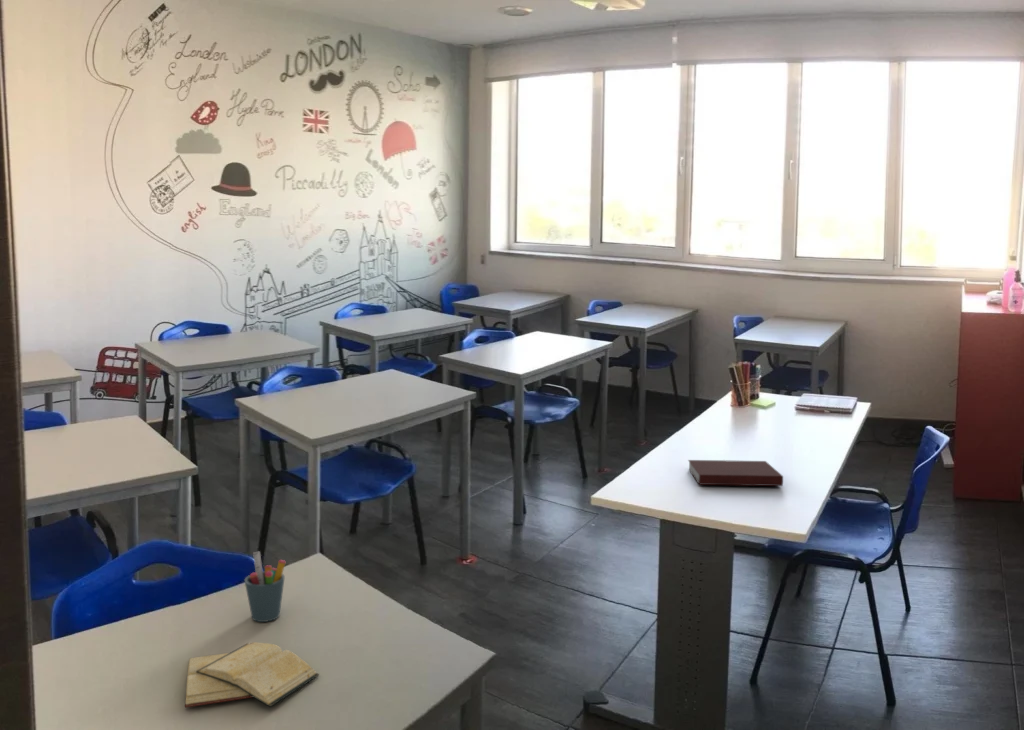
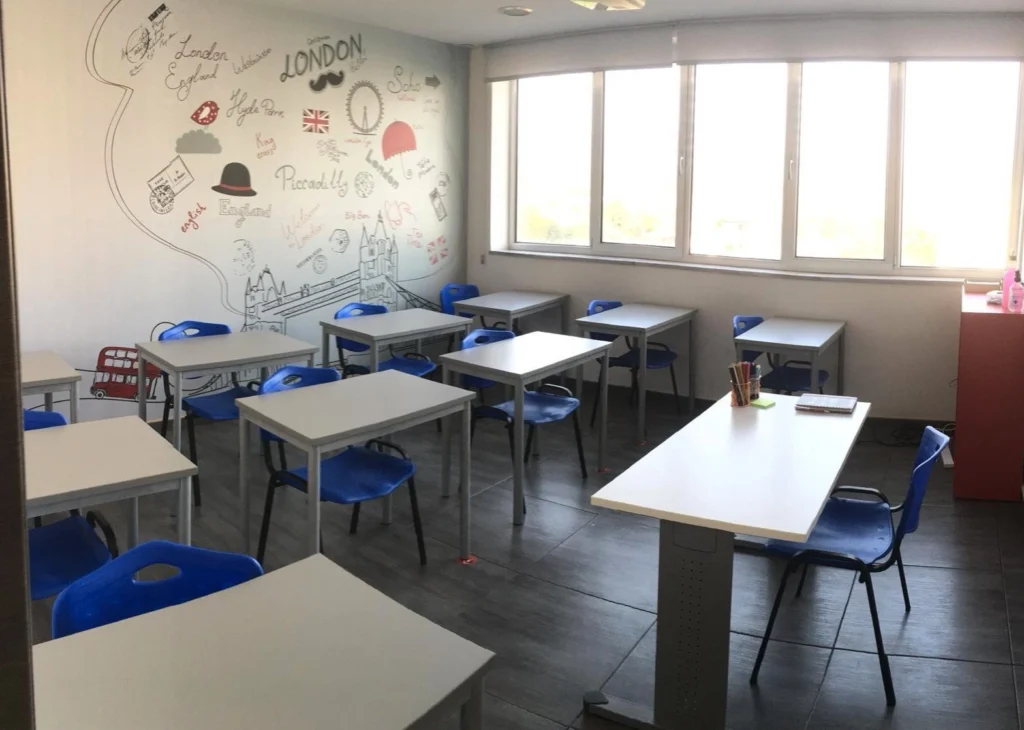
- diary [184,641,320,708]
- notebook [687,459,784,487]
- pen holder [243,550,286,623]
